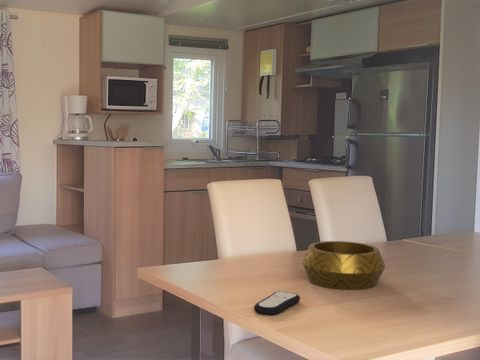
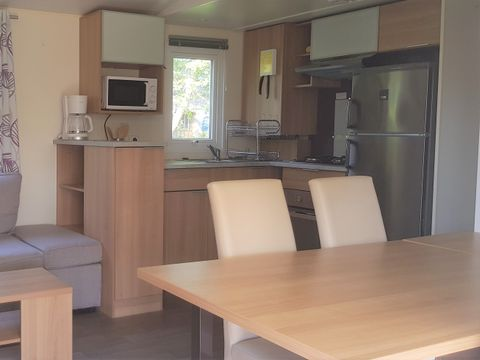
- decorative bowl [301,240,387,291]
- remote control [253,290,301,316]
